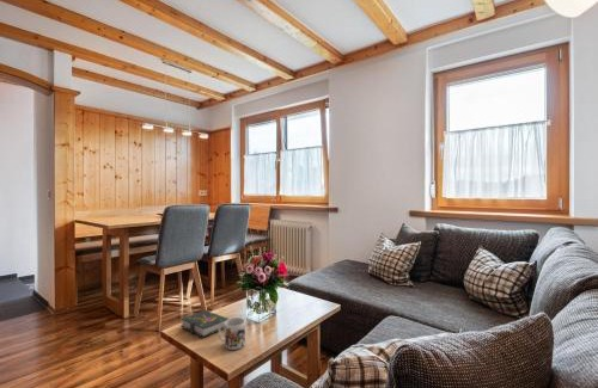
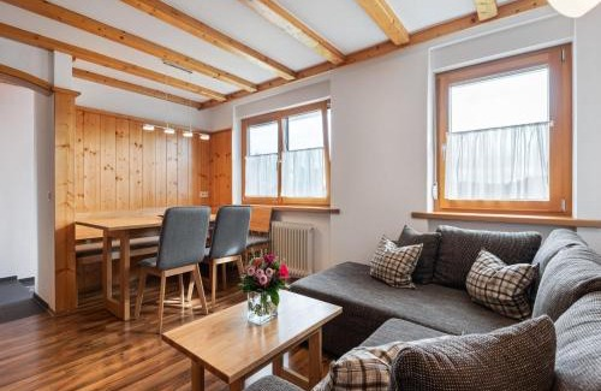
- book [179,309,230,338]
- mug [218,316,246,351]
